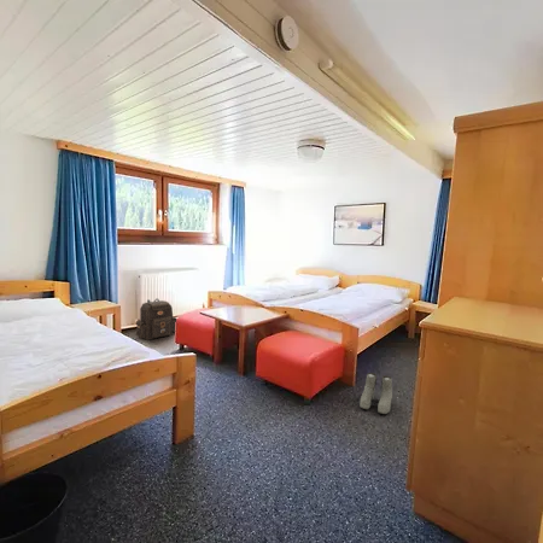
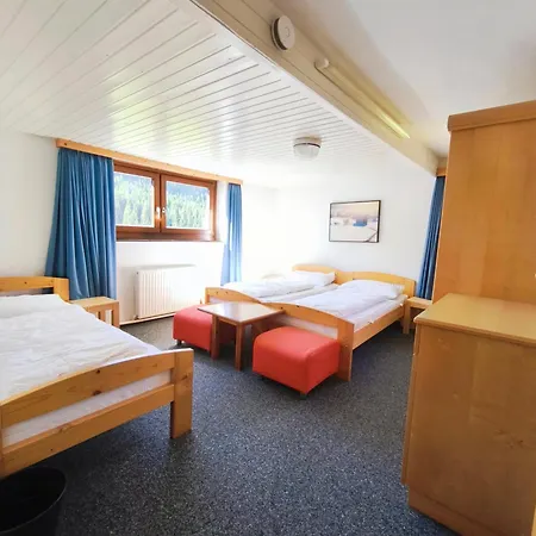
- backpack [135,297,177,341]
- boots [358,372,393,415]
